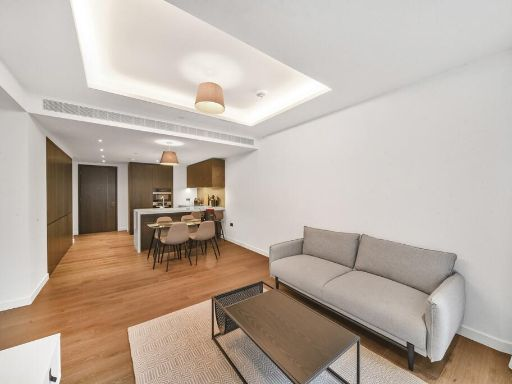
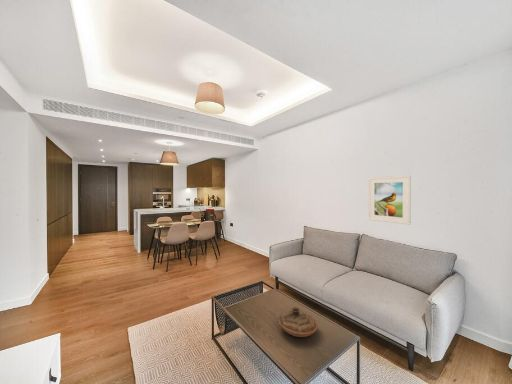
+ decorative bowl [276,305,318,338]
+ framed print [367,175,412,226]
